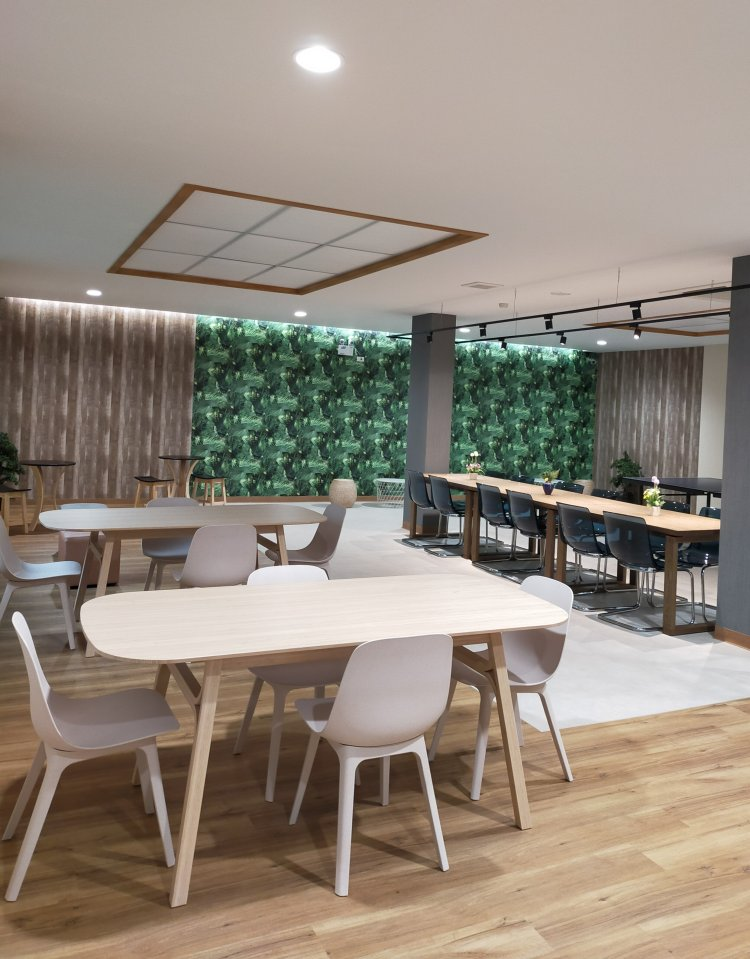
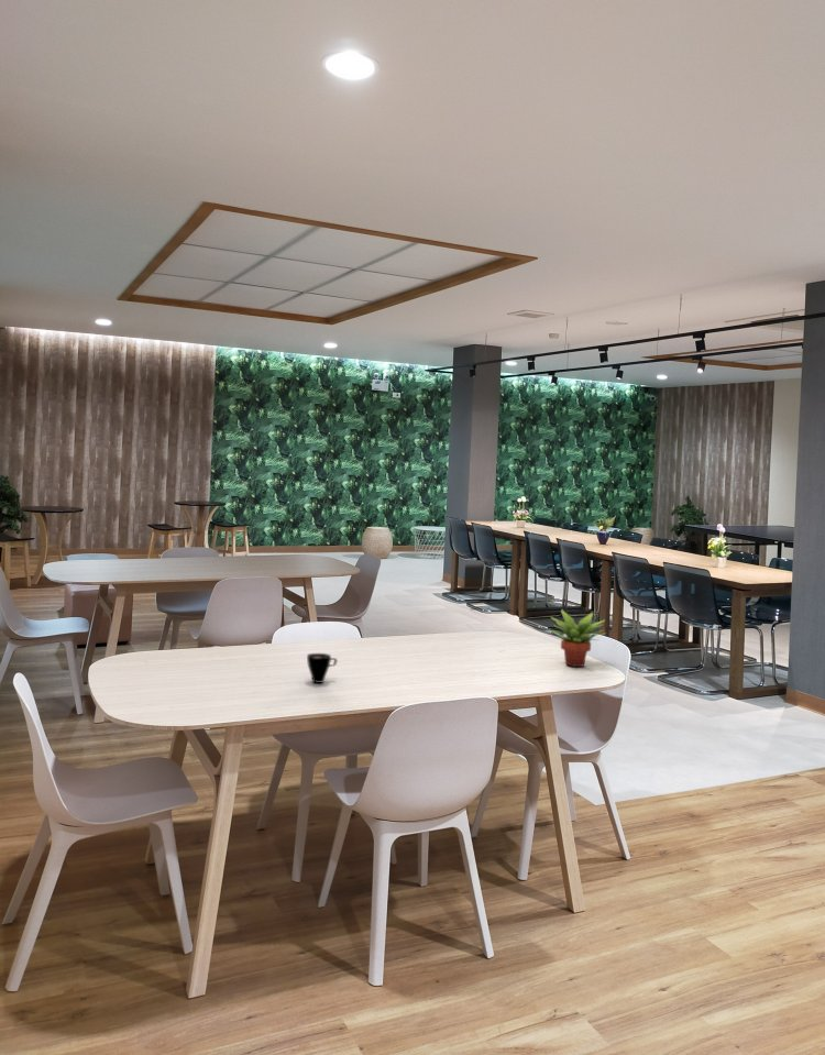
+ succulent plant [546,608,607,668]
+ cup [306,652,338,684]
